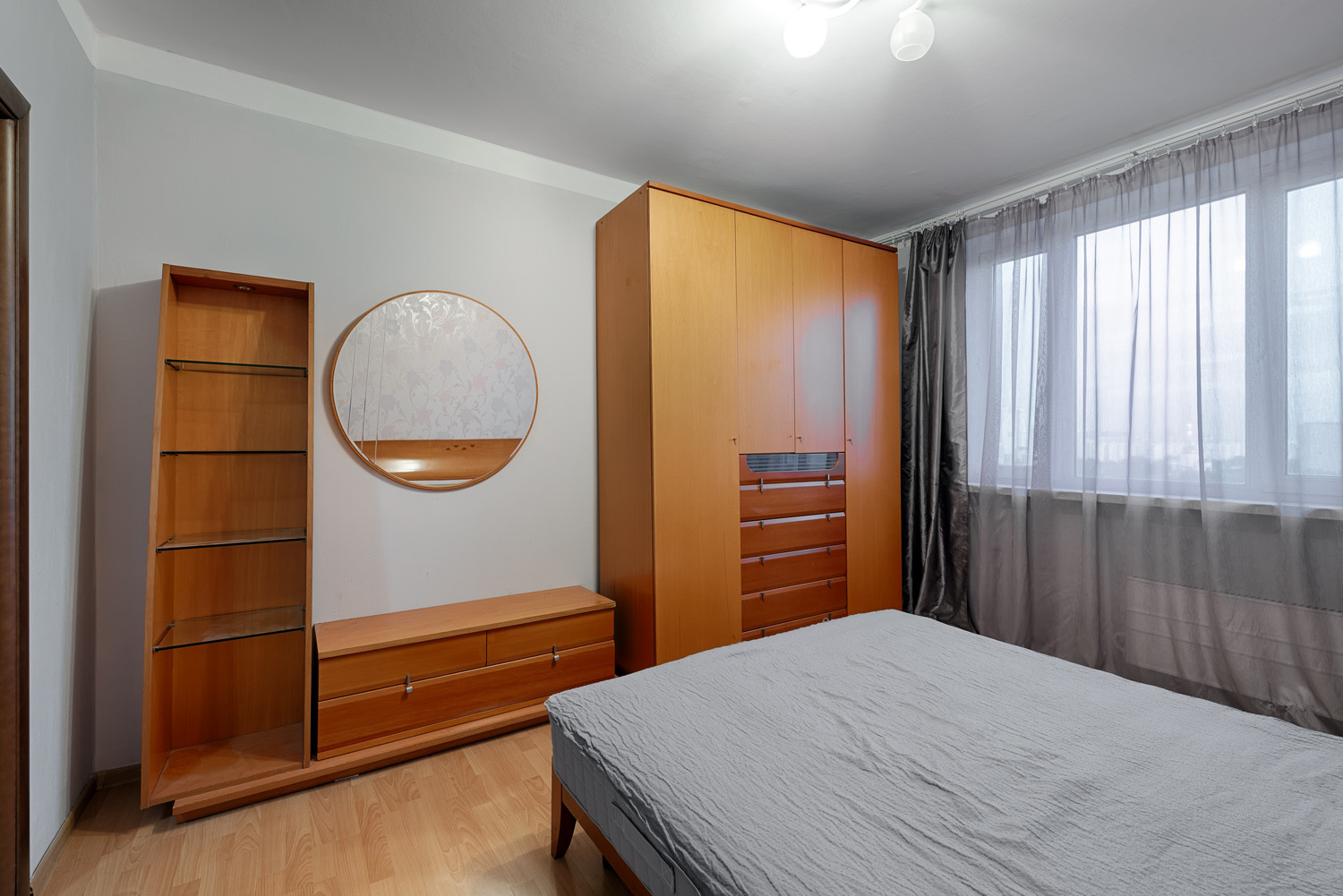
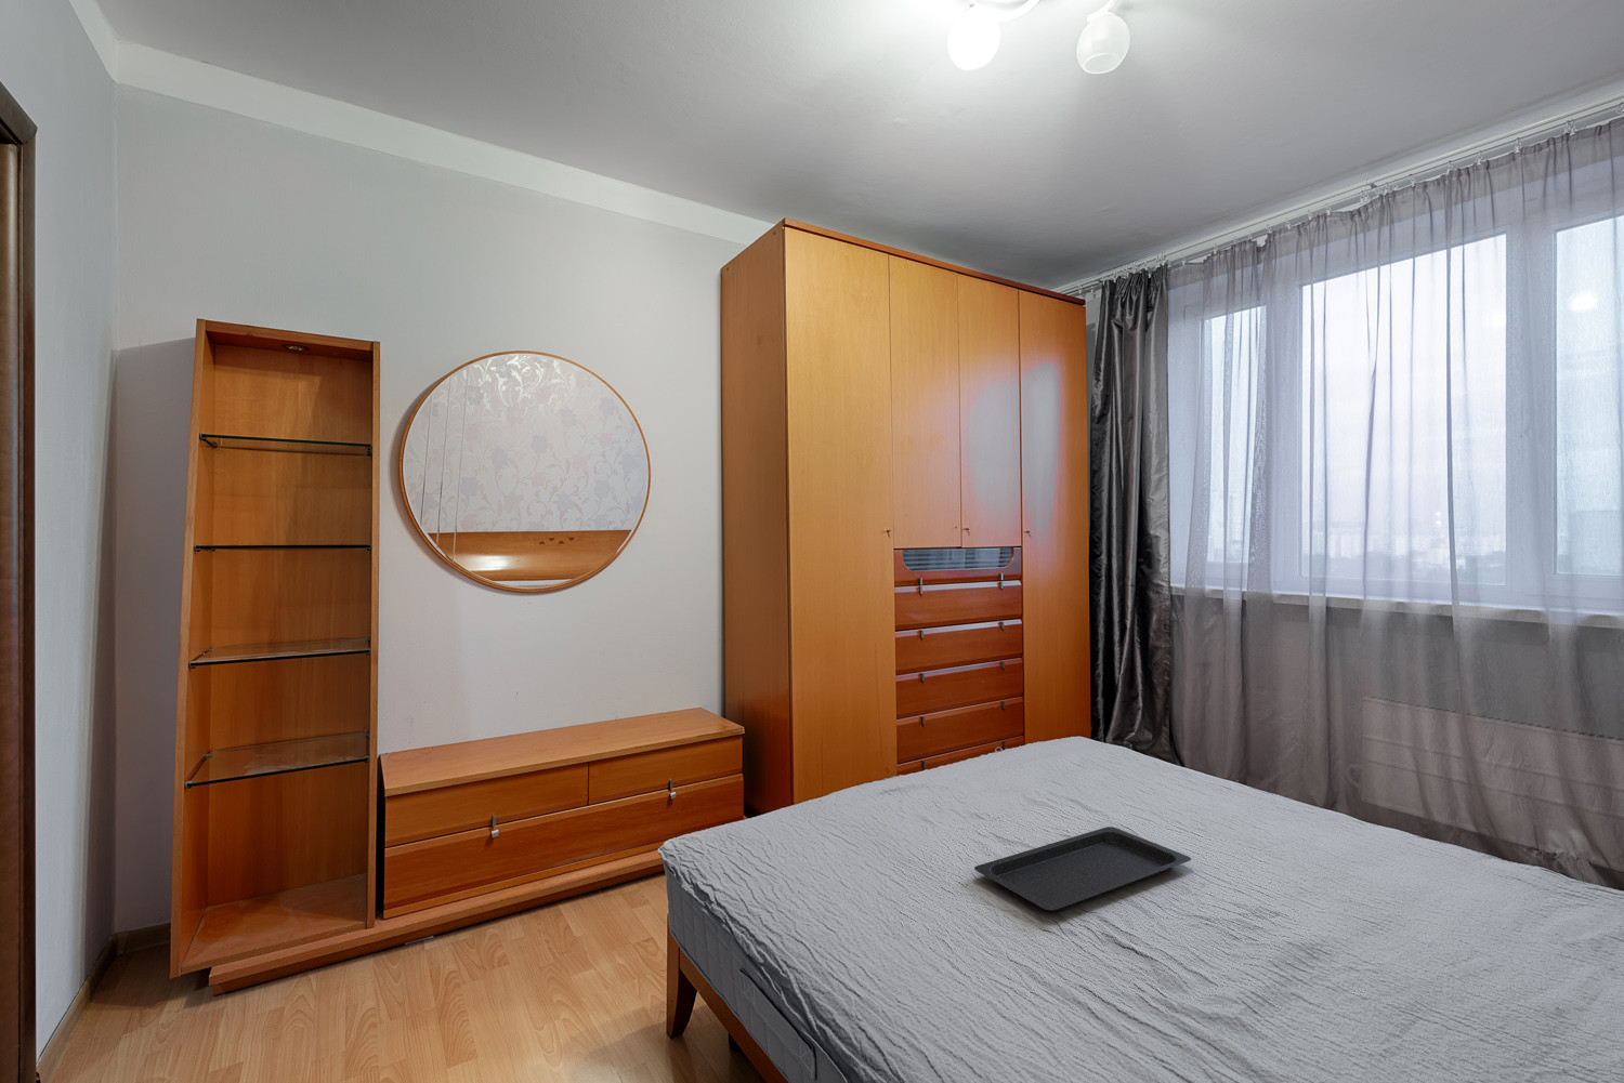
+ serving tray [973,826,1192,913]
